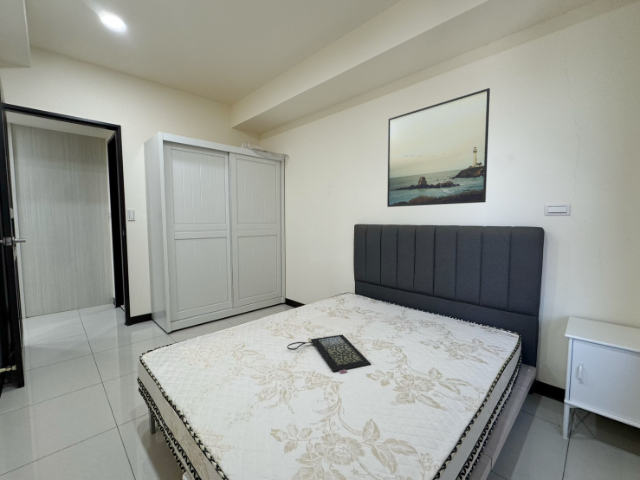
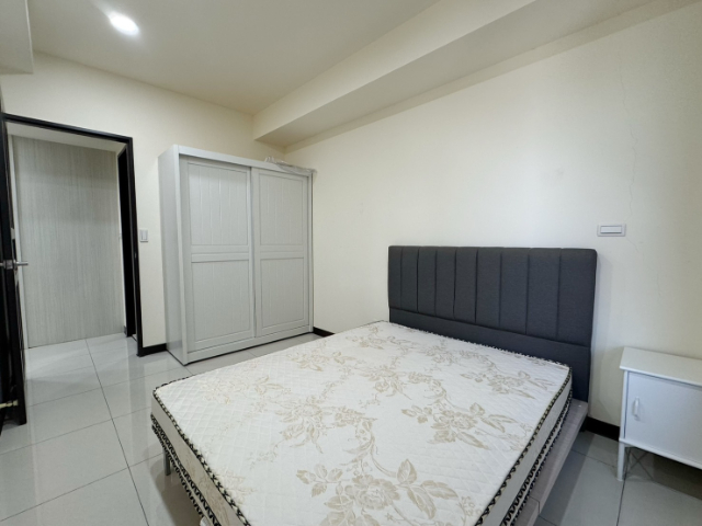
- clutch bag [286,333,372,374]
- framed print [386,87,491,208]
